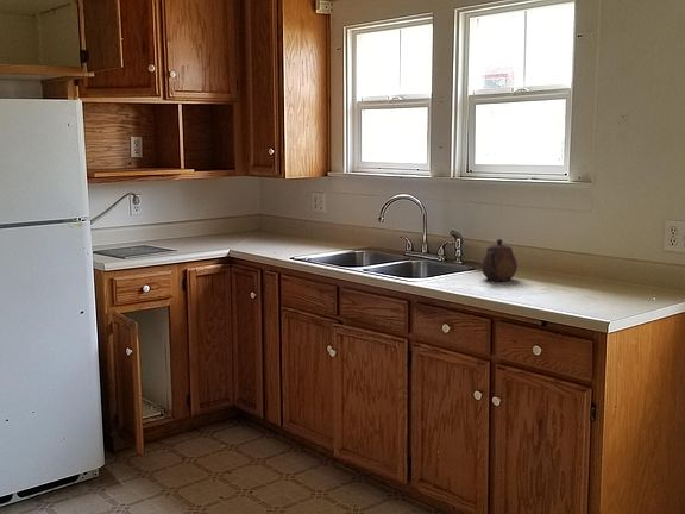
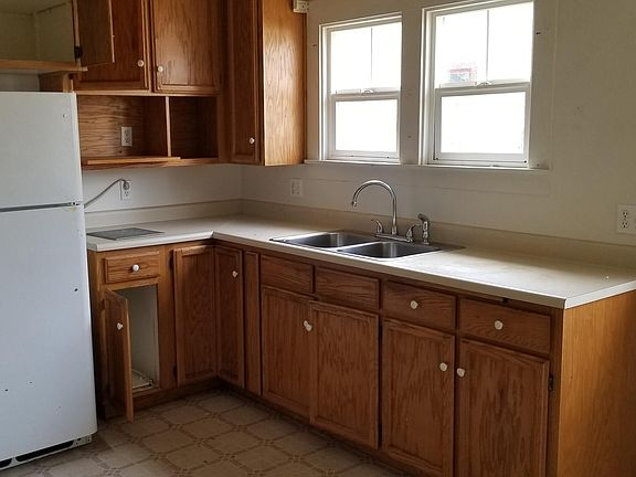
- teapot [480,238,519,282]
